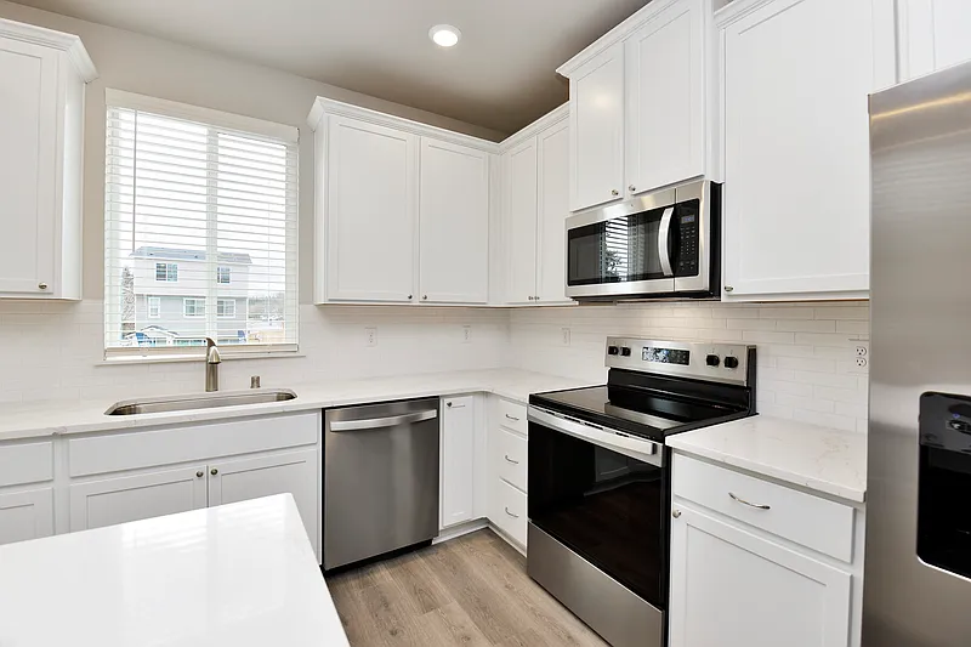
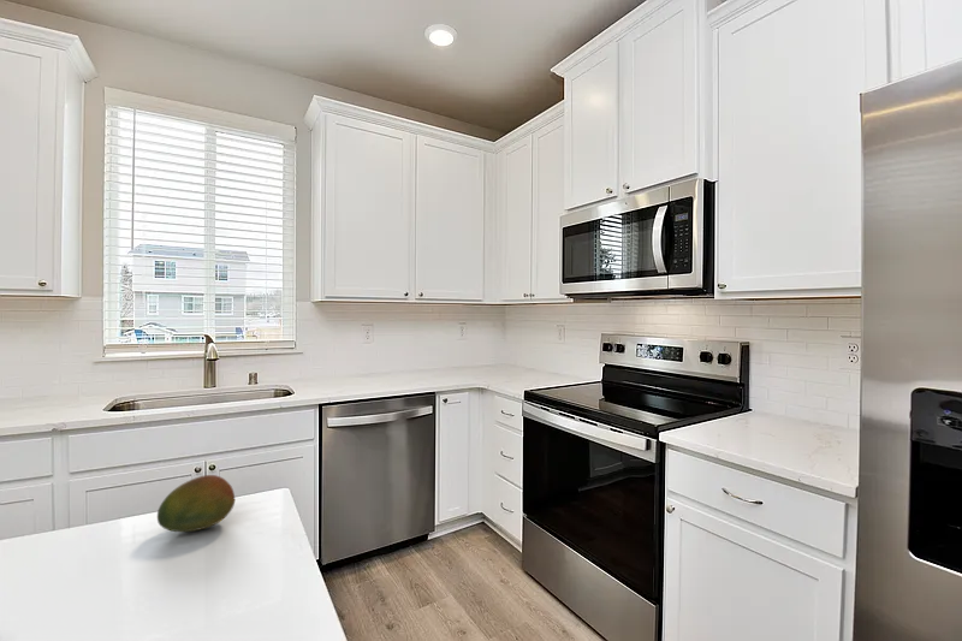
+ fruit [156,474,236,533]
